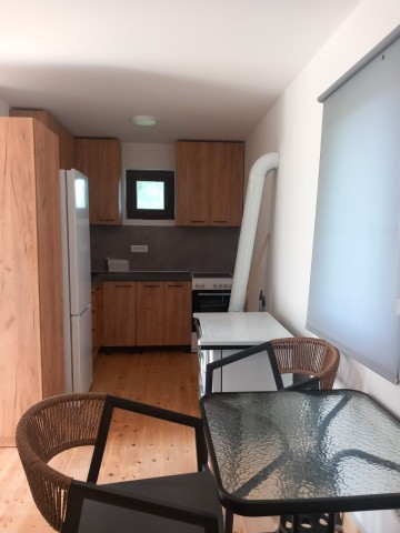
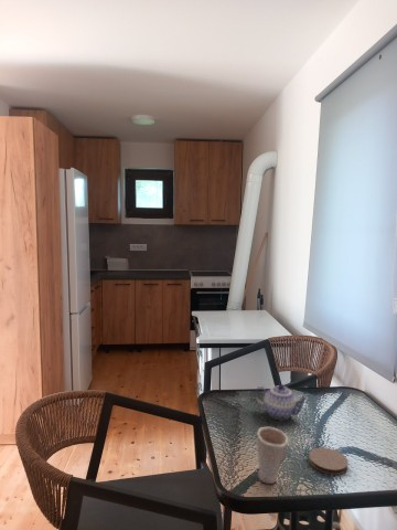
+ cup [256,426,290,485]
+ teapot [254,383,309,421]
+ coaster [308,446,350,476]
